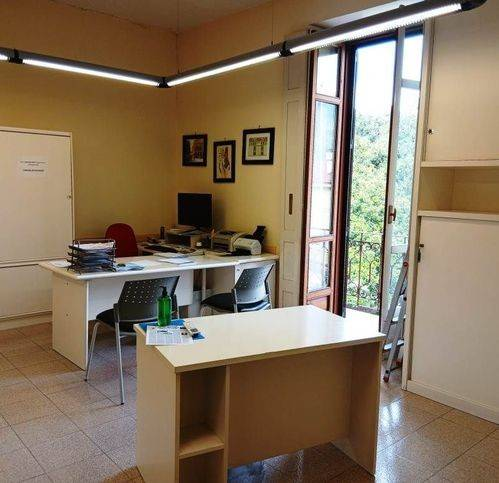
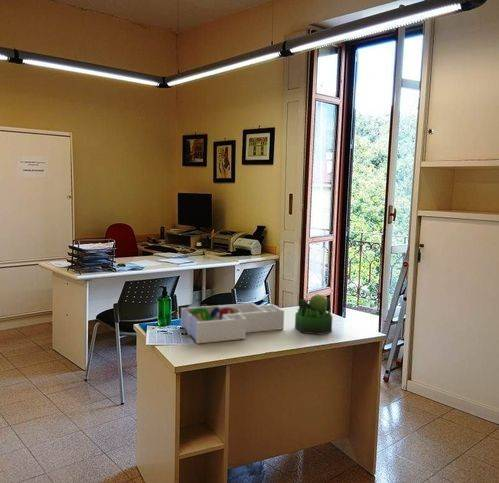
+ desk organizer [180,302,285,345]
+ plant [294,293,333,336]
